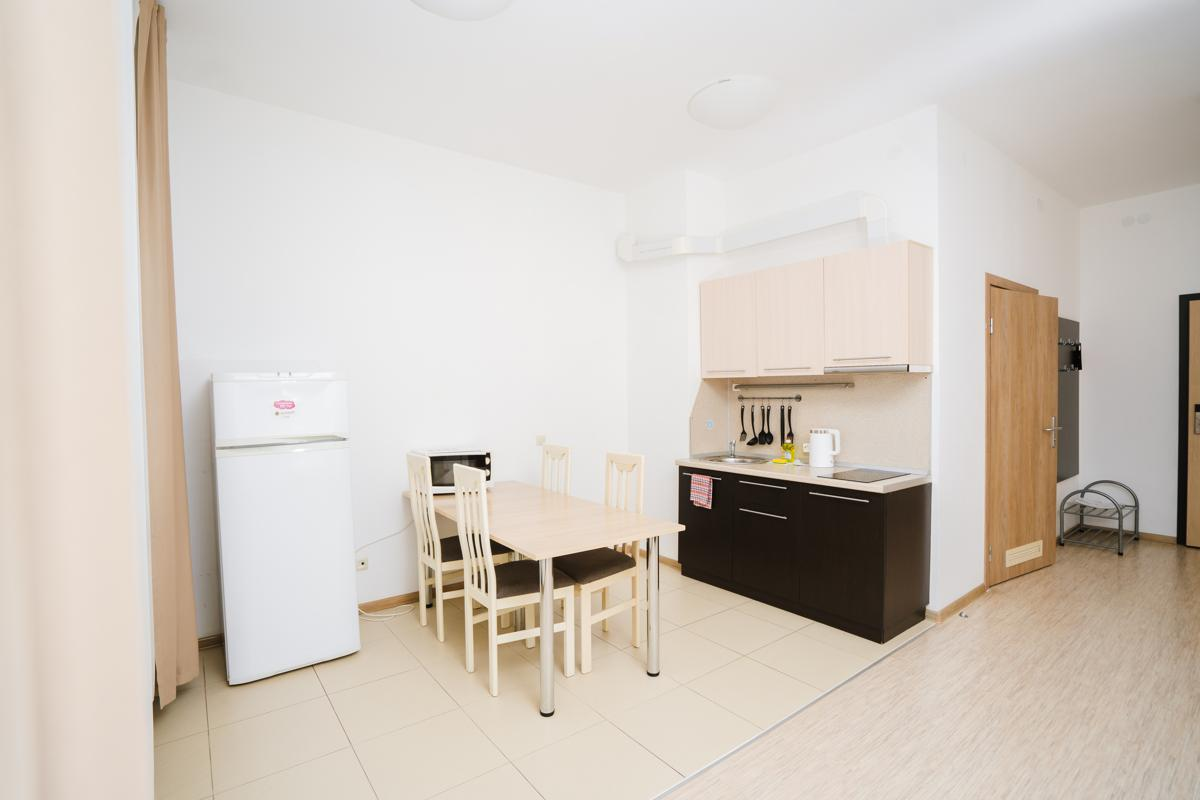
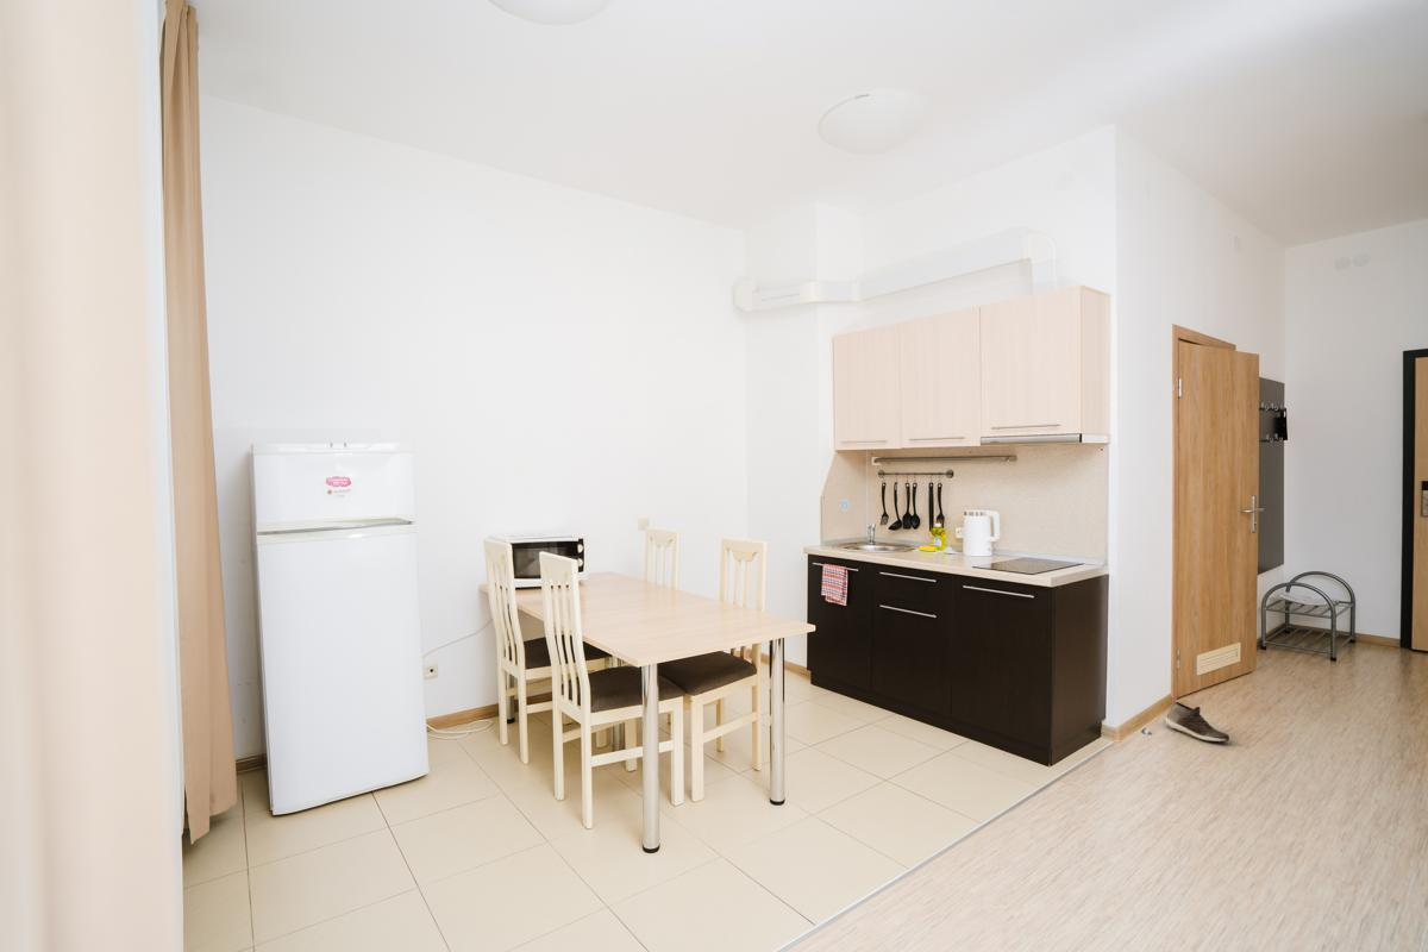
+ shoe [1163,700,1230,743]
